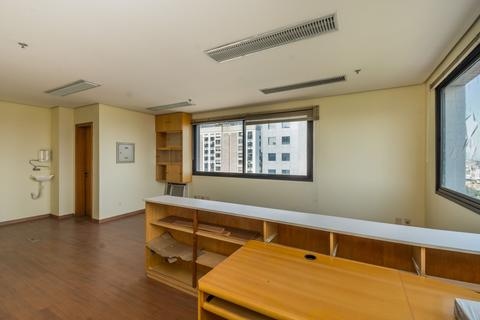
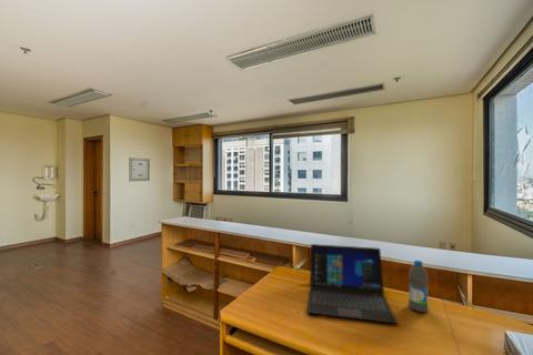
+ laptop [306,243,398,324]
+ water bottle [408,260,430,313]
